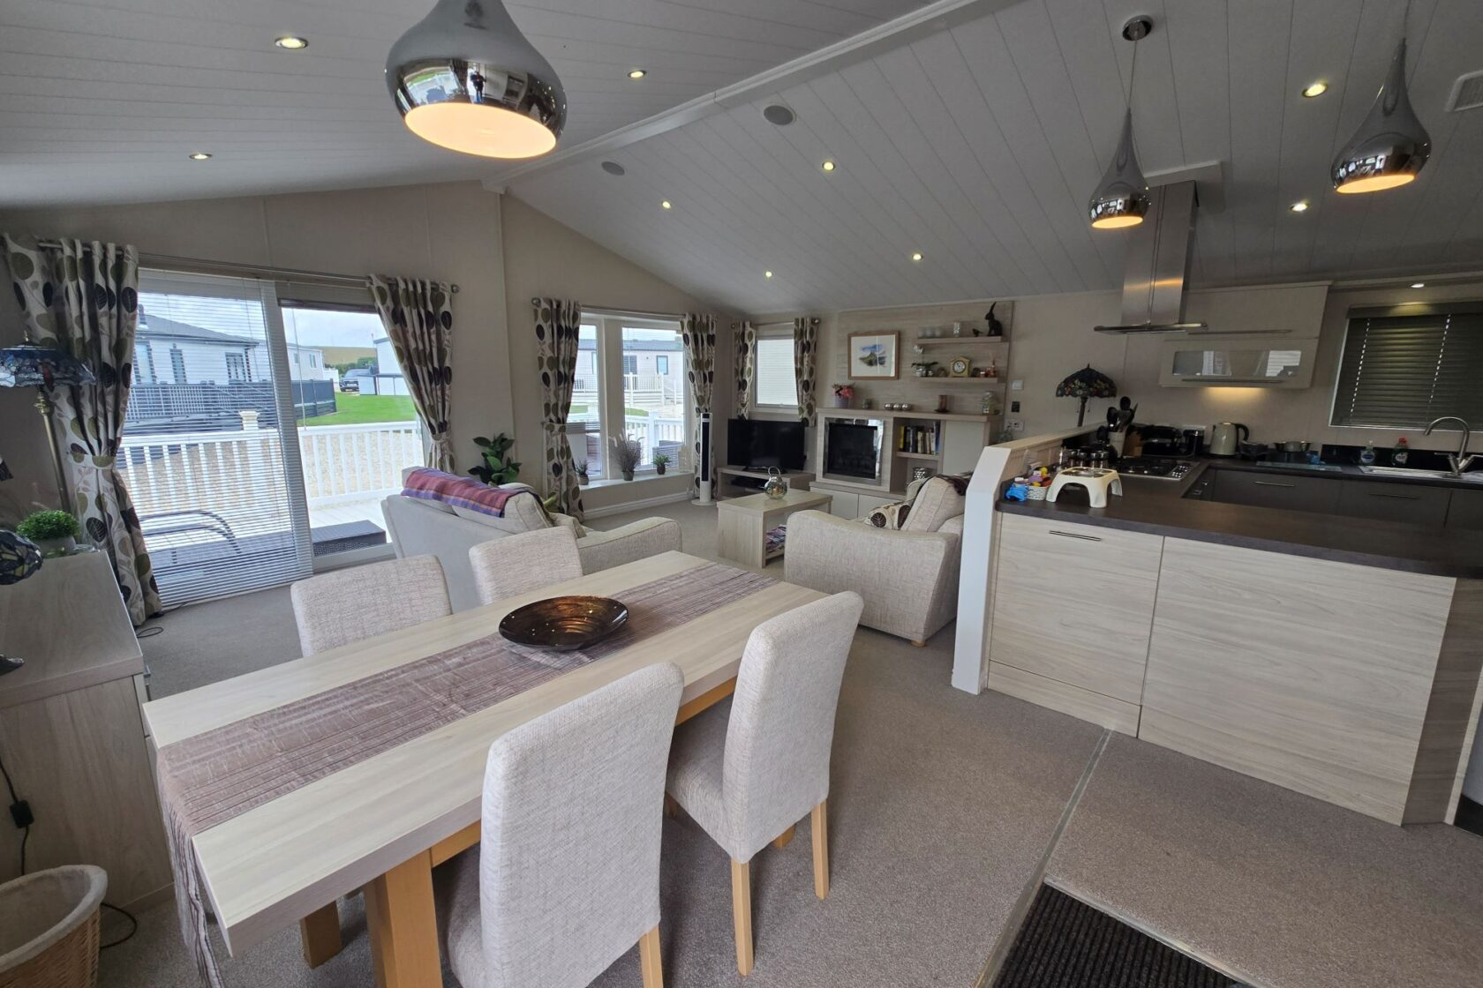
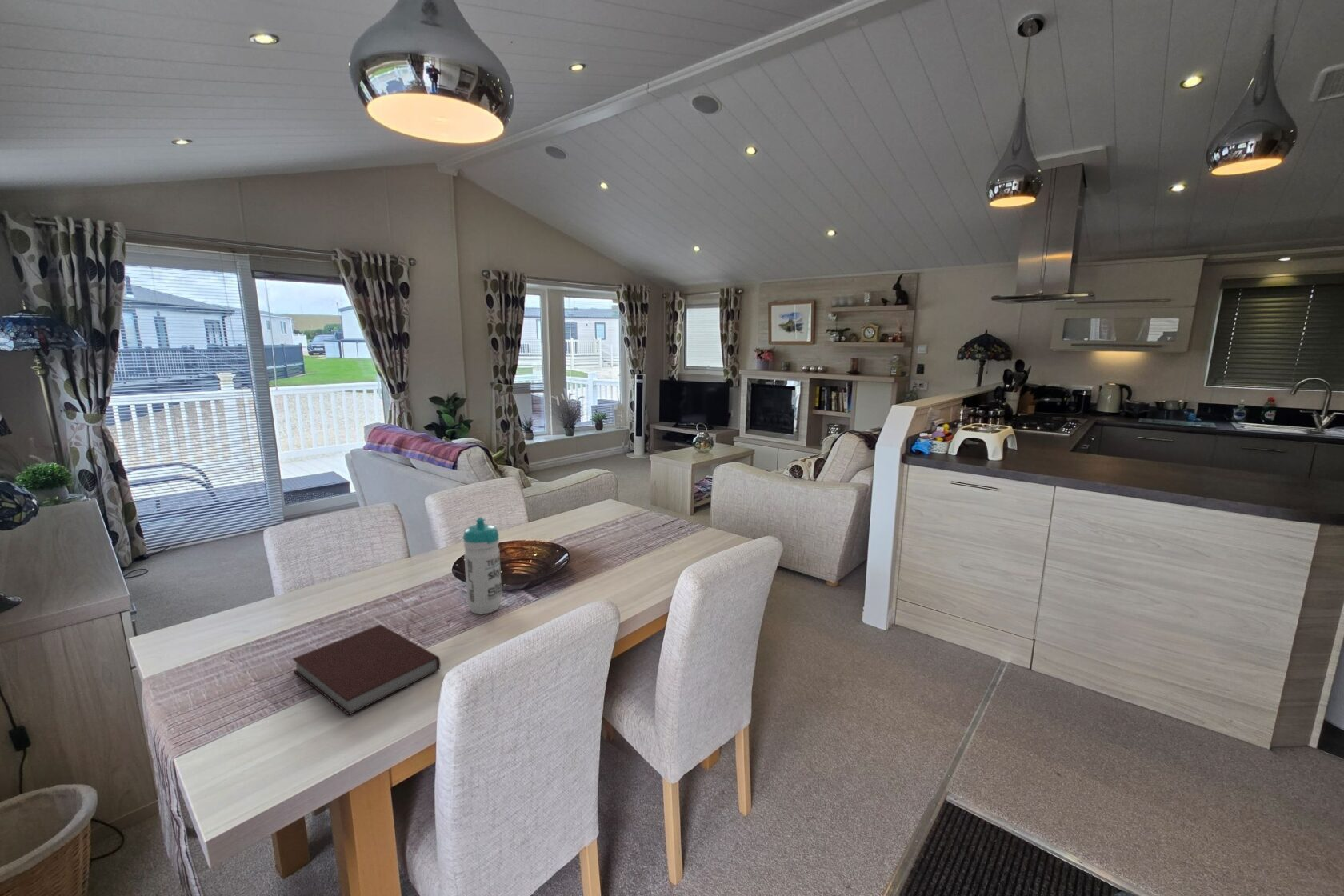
+ notebook [291,623,442,716]
+ water bottle [462,517,502,615]
